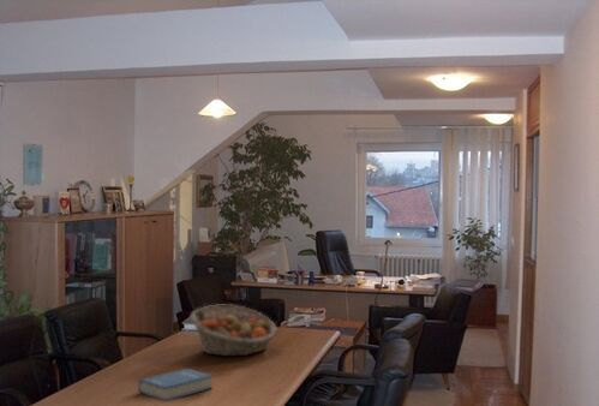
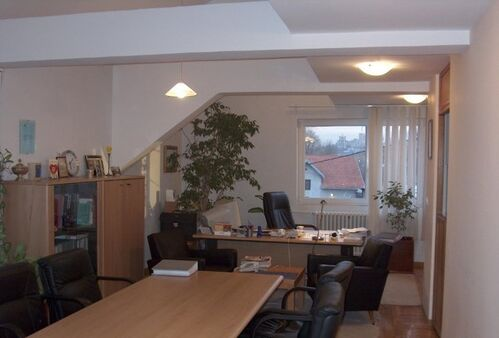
- fruit basket [188,303,278,357]
- hardback book [137,368,214,402]
